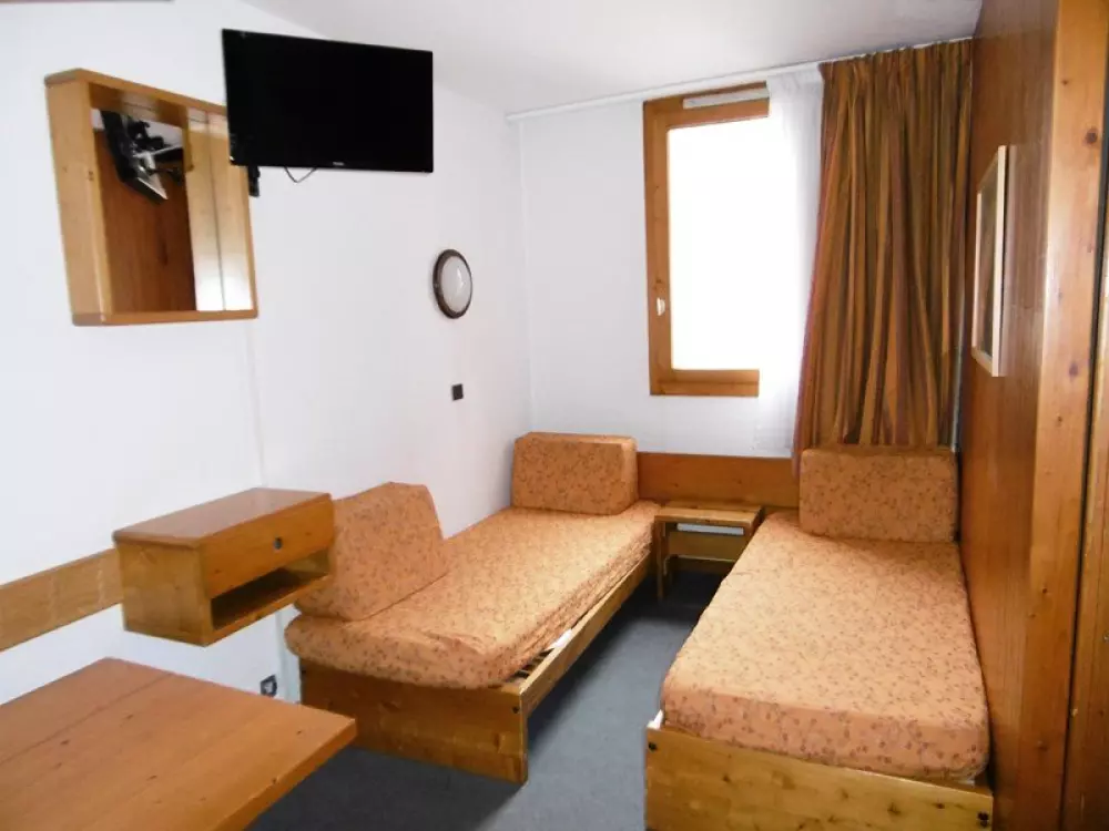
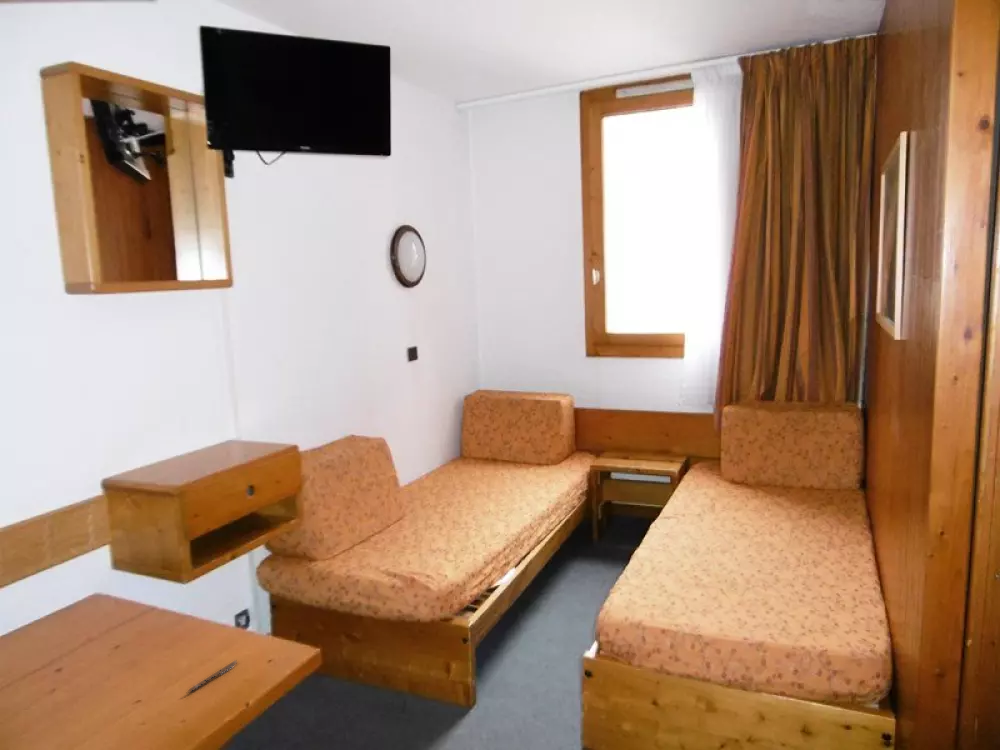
+ pen [186,659,238,694]
